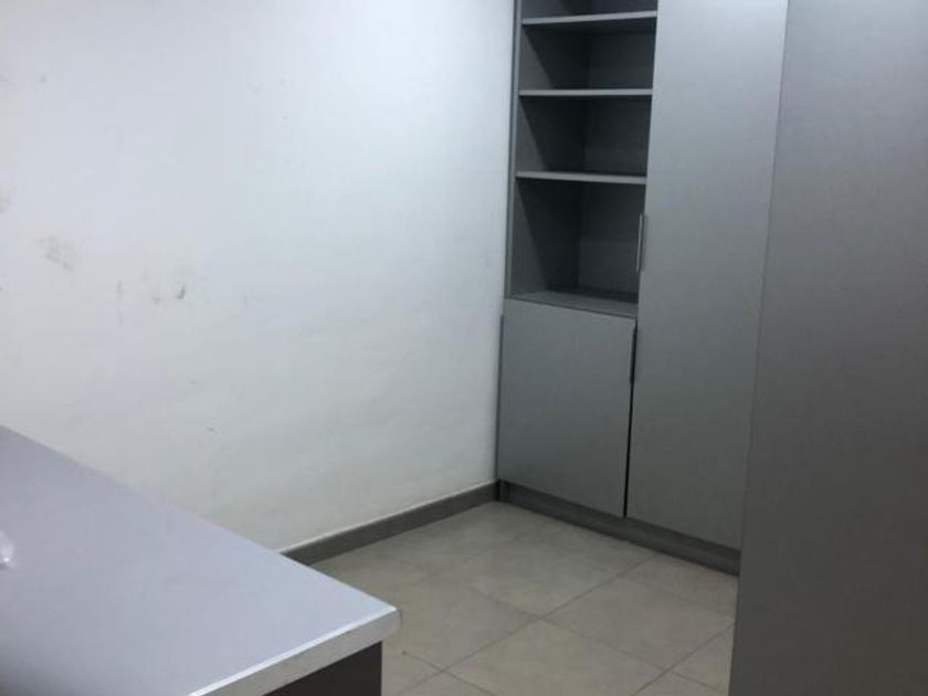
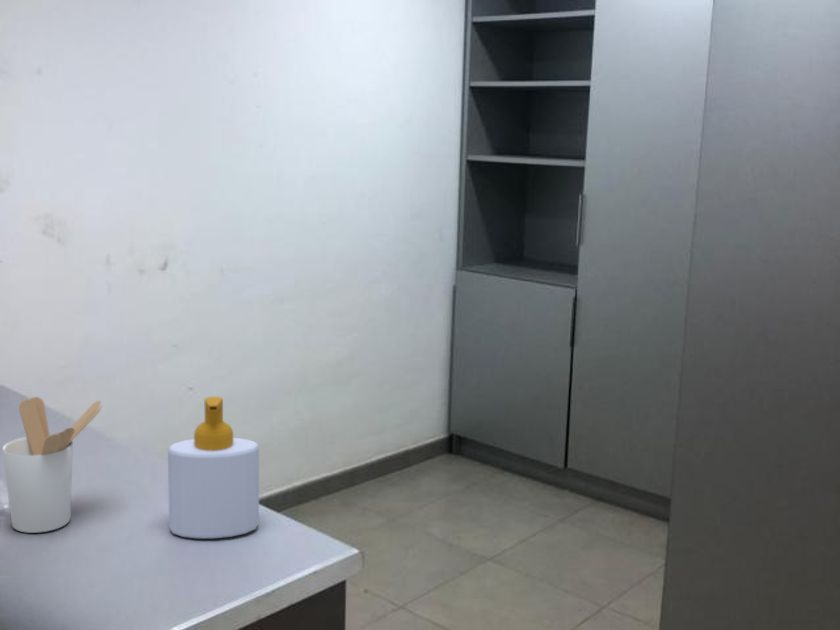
+ soap bottle [167,396,260,539]
+ utensil holder [1,396,103,534]
